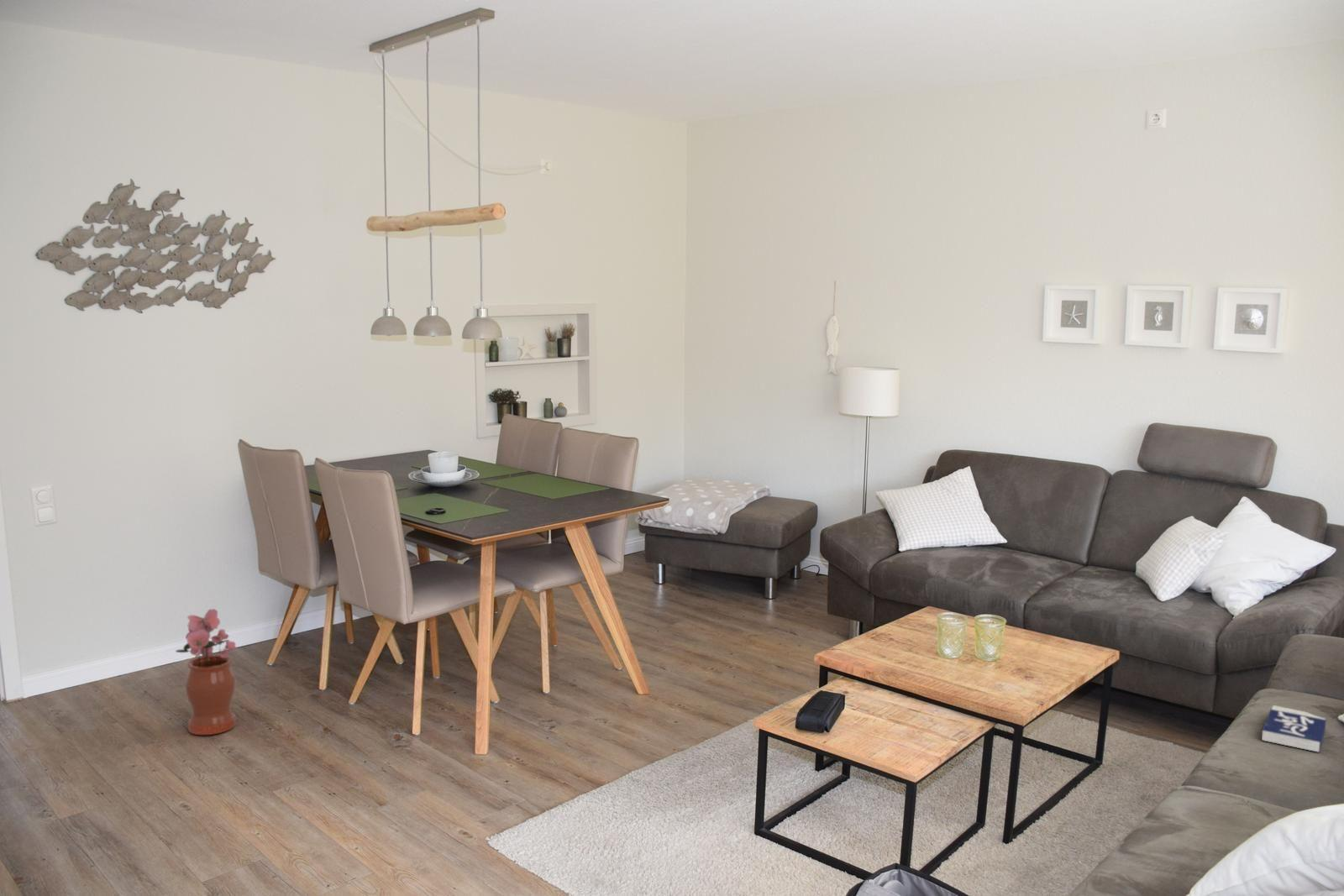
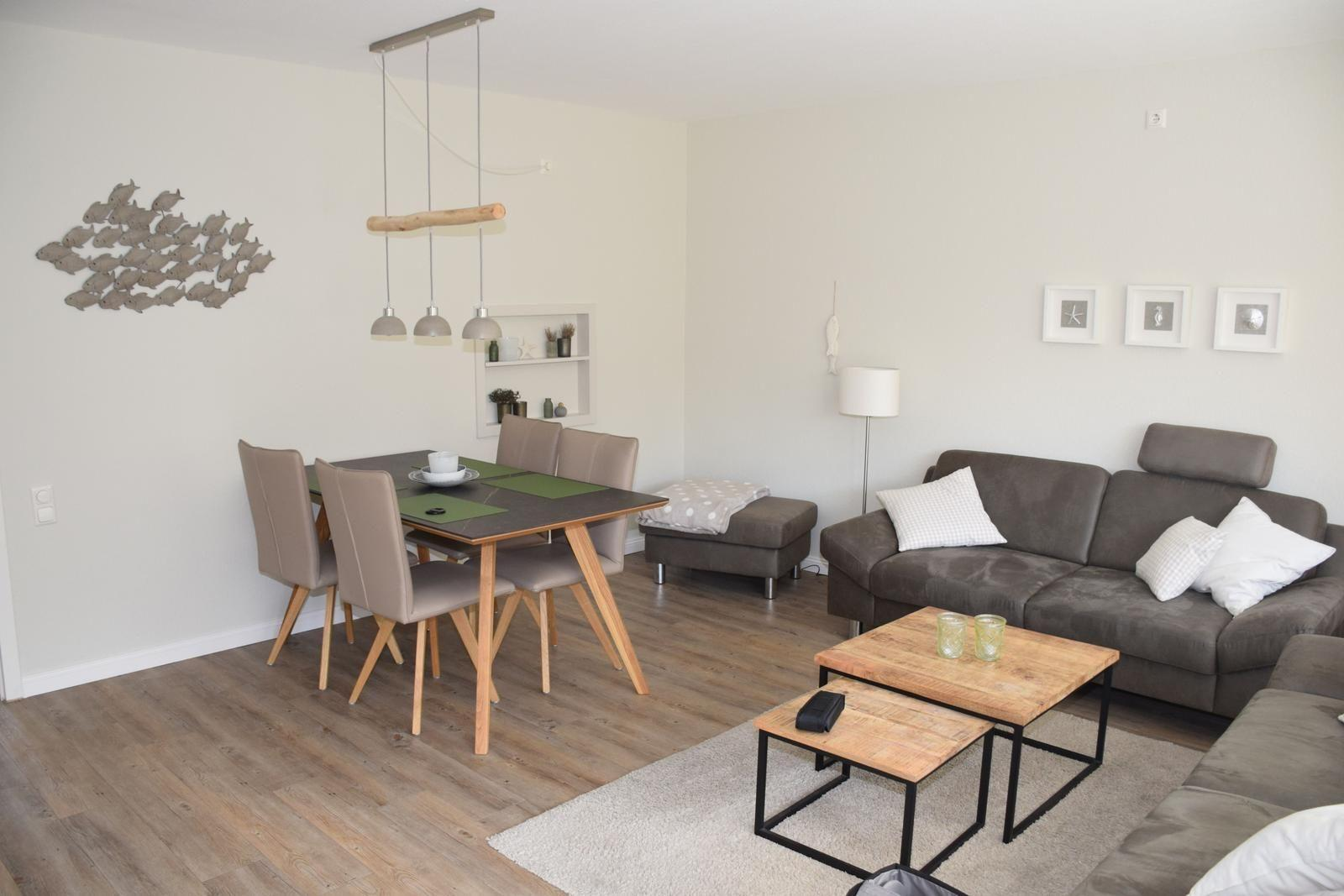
- book [1261,705,1327,753]
- potted flower [175,608,238,736]
